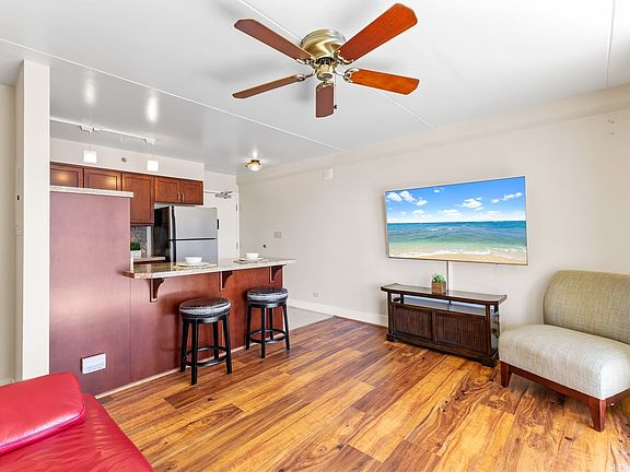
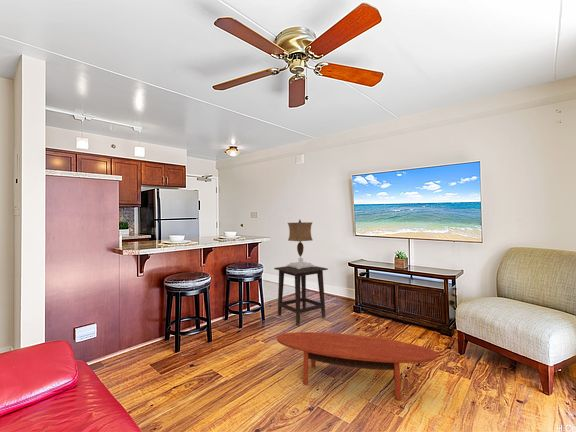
+ side table [273,265,329,326]
+ table lamp [286,219,317,269]
+ coffee table [275,331,439,401]
